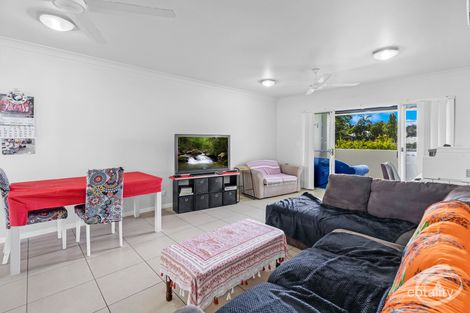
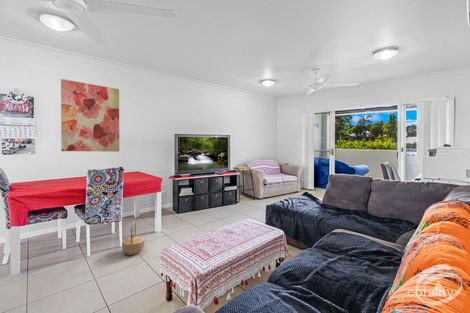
+ wall art [60,78,120,153]
+ basket [121,220,145,256]
